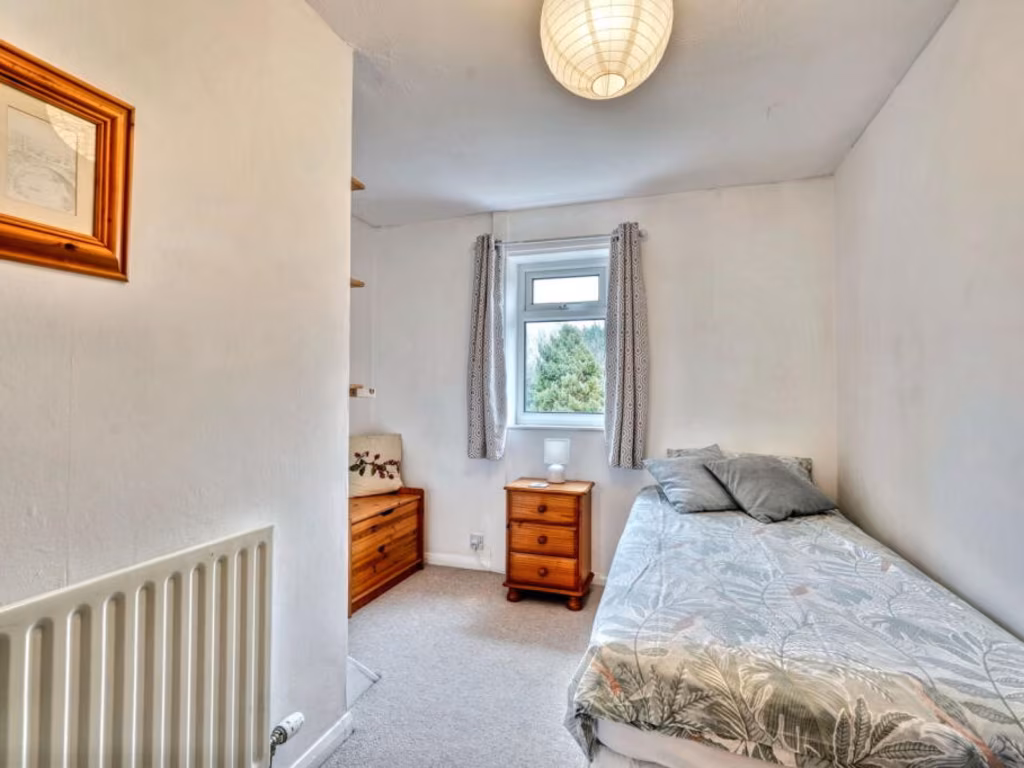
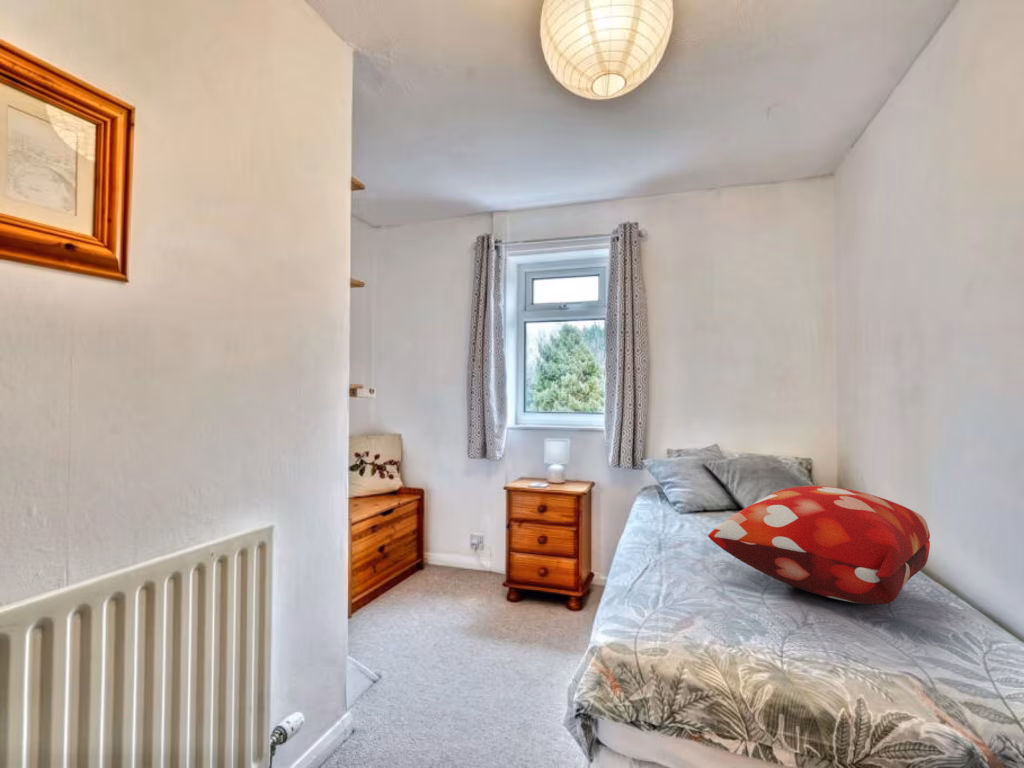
+ decorative pillow [707,485,931,605]
